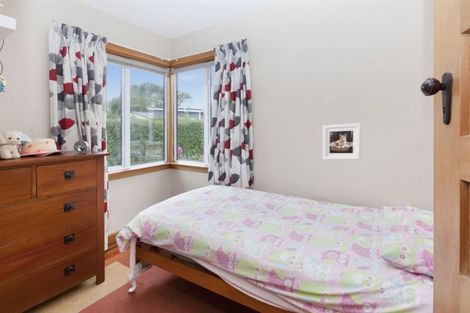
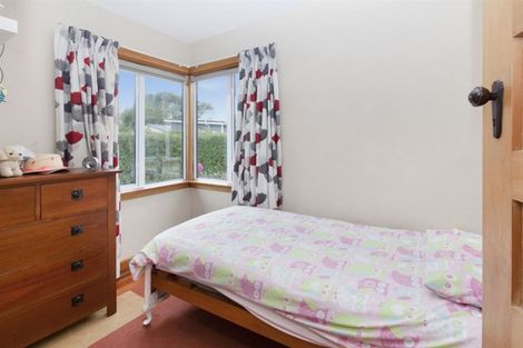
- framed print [322,123,362,161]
